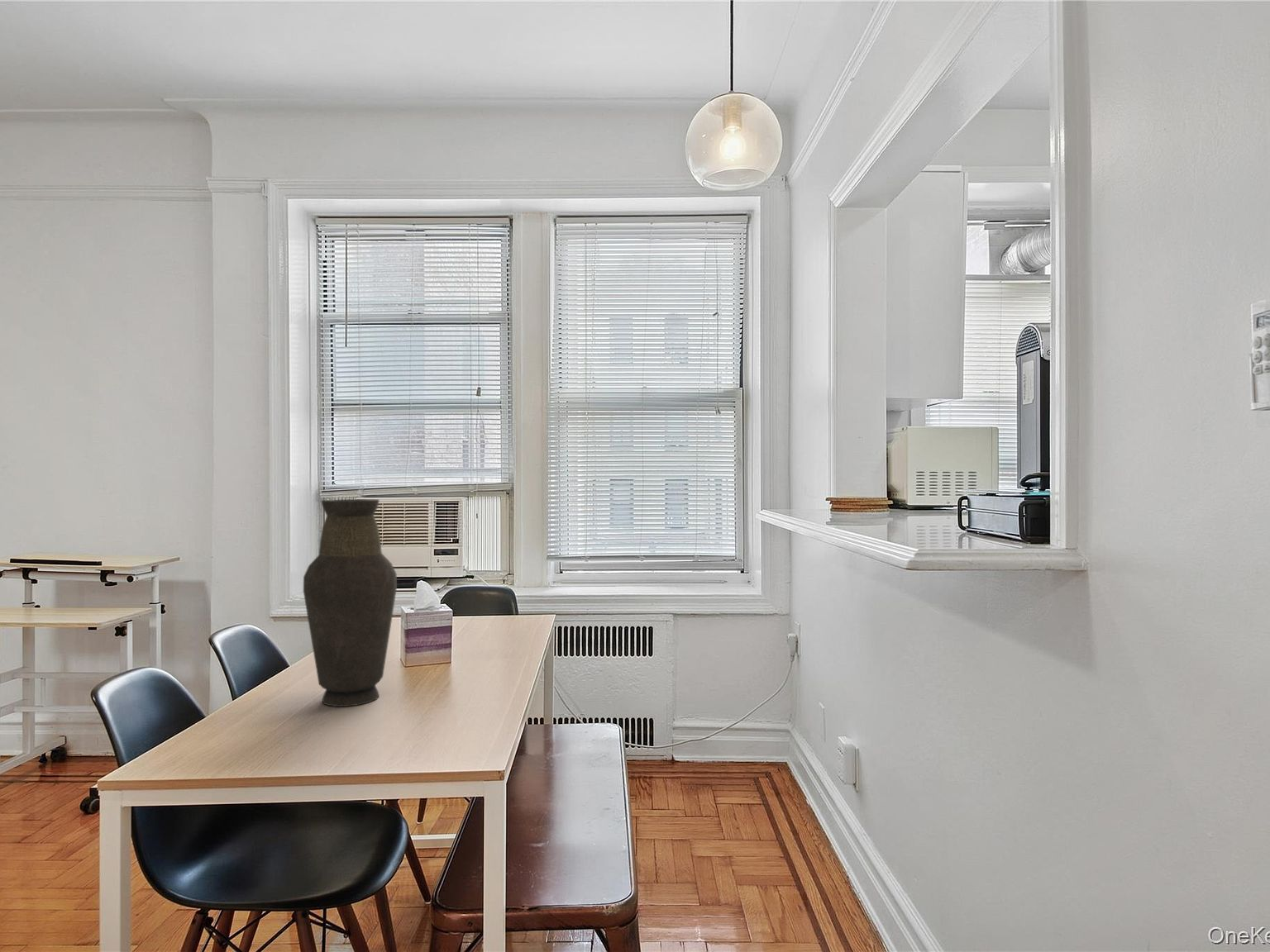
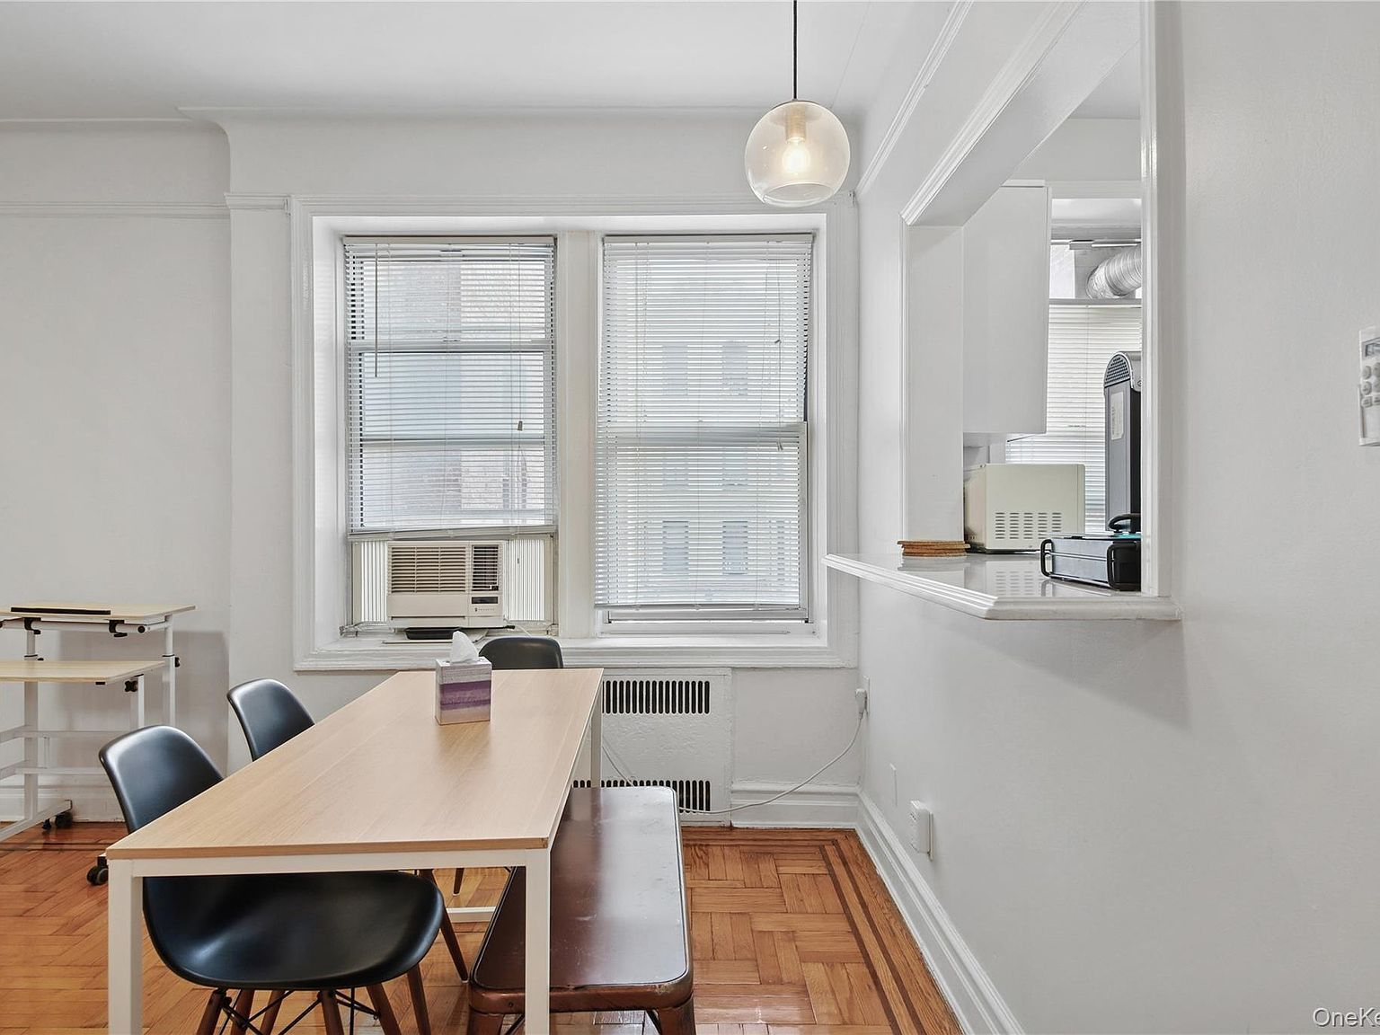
- vase [303,498,398,707]
